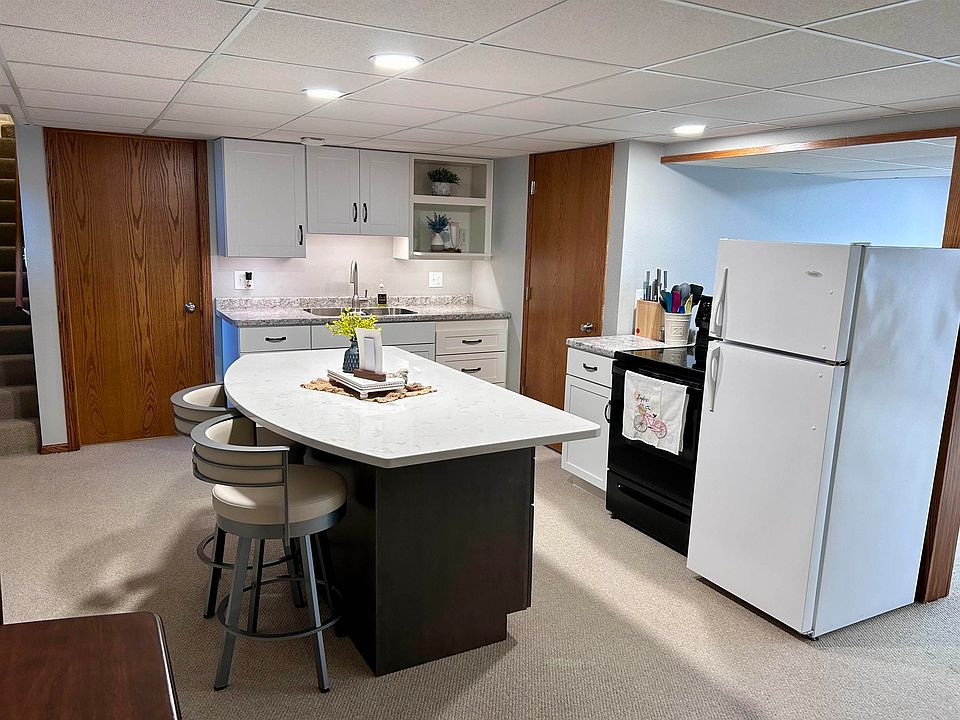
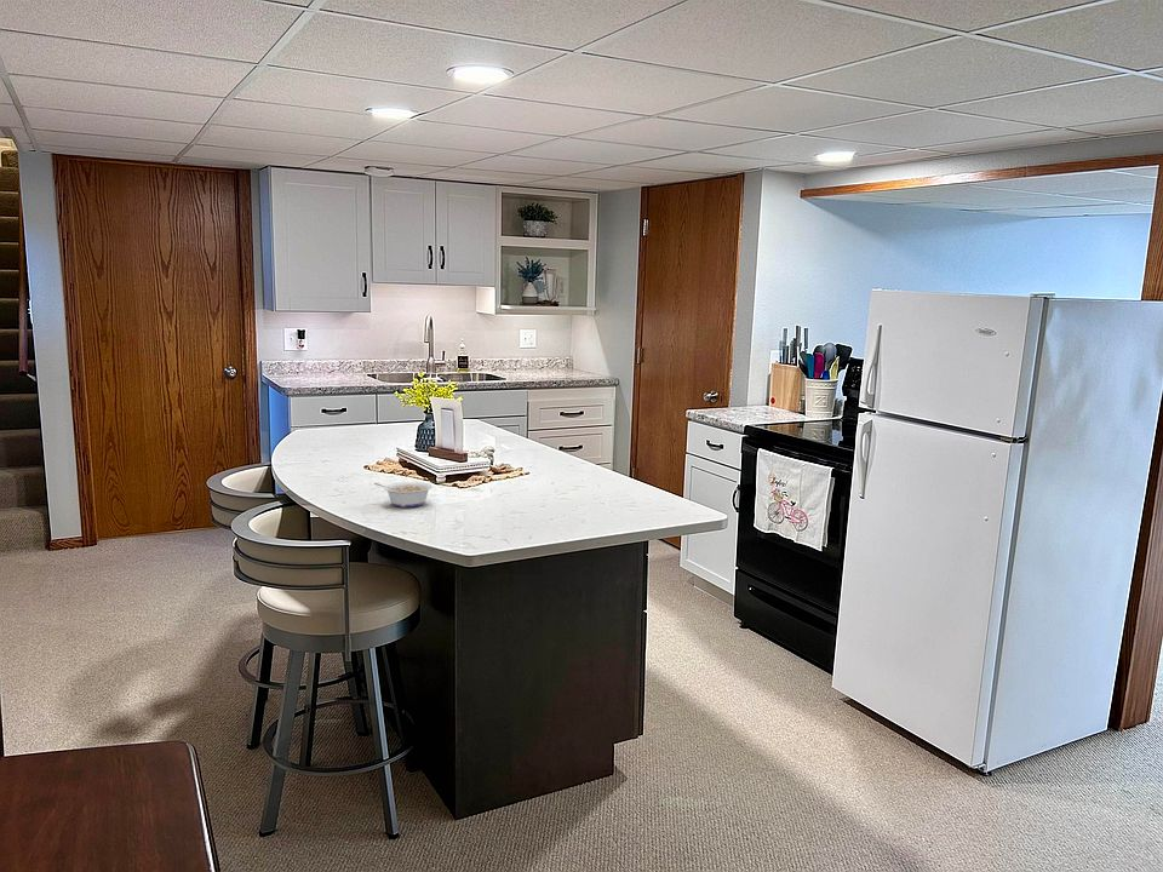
+ legume [373,481,434,509]
